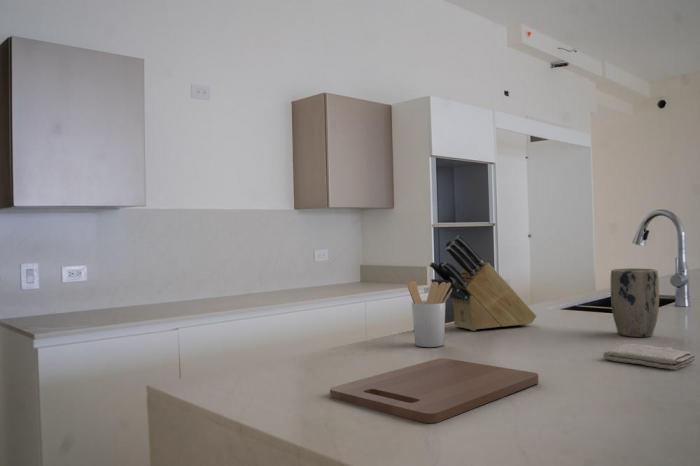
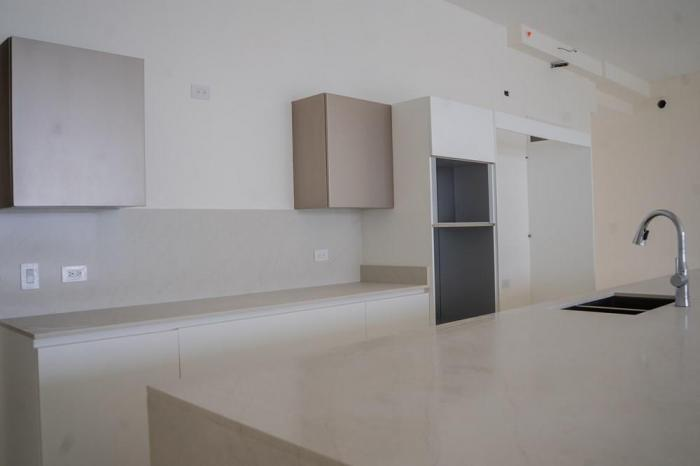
- utensil holder [407,280,452,348]
- knife block [428,235,537,332]
- washcloth [602,343,696,371]
- plant pot [610,267,660,338]
- cutting board [329,357,540,424]
